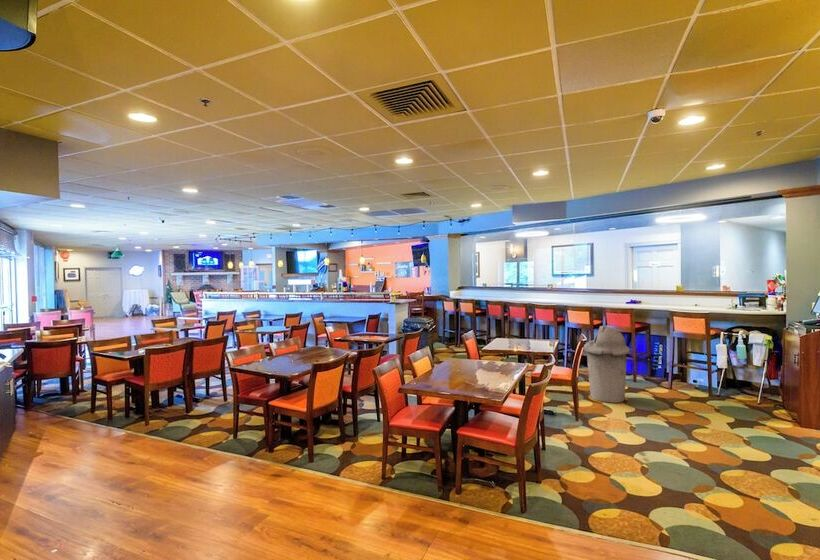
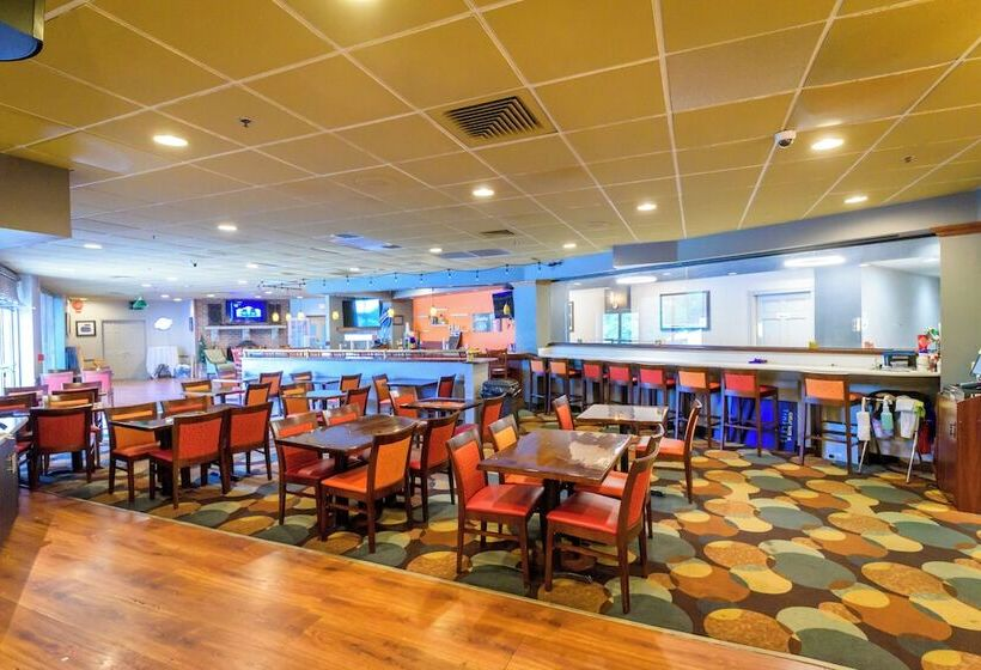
- trash can [583,325,631,404]
